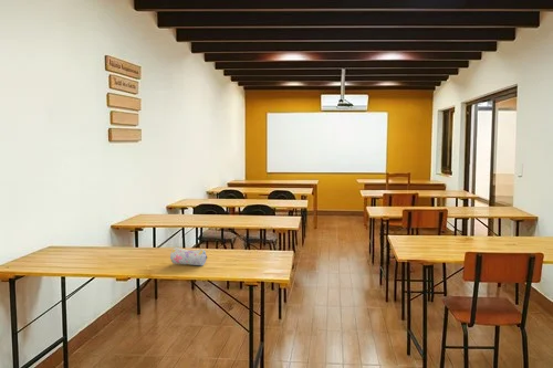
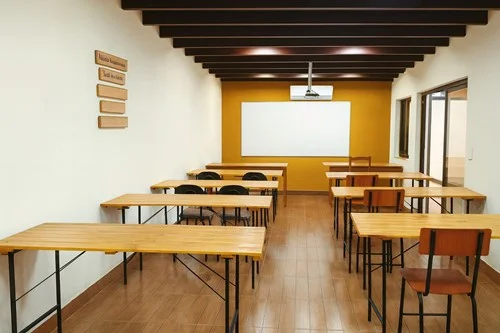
- pencil case [169,246,208,266]
